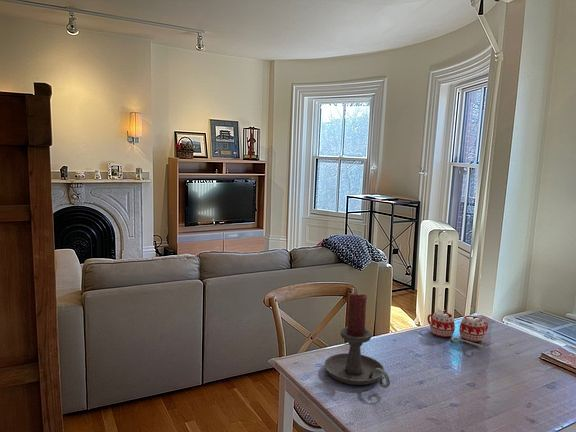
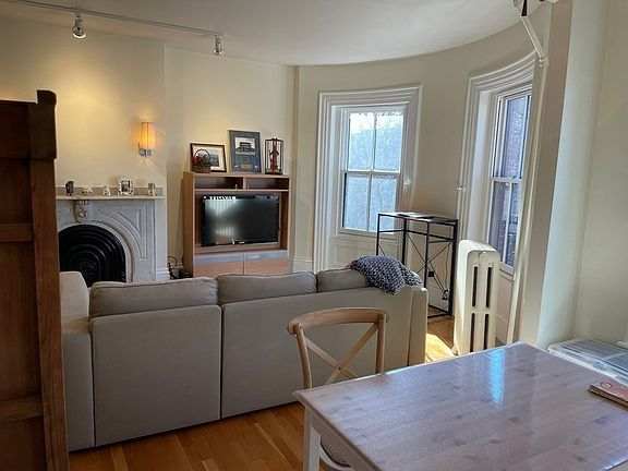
- candle holder [324,292,391,389]
- mug [426,307,490,348]
